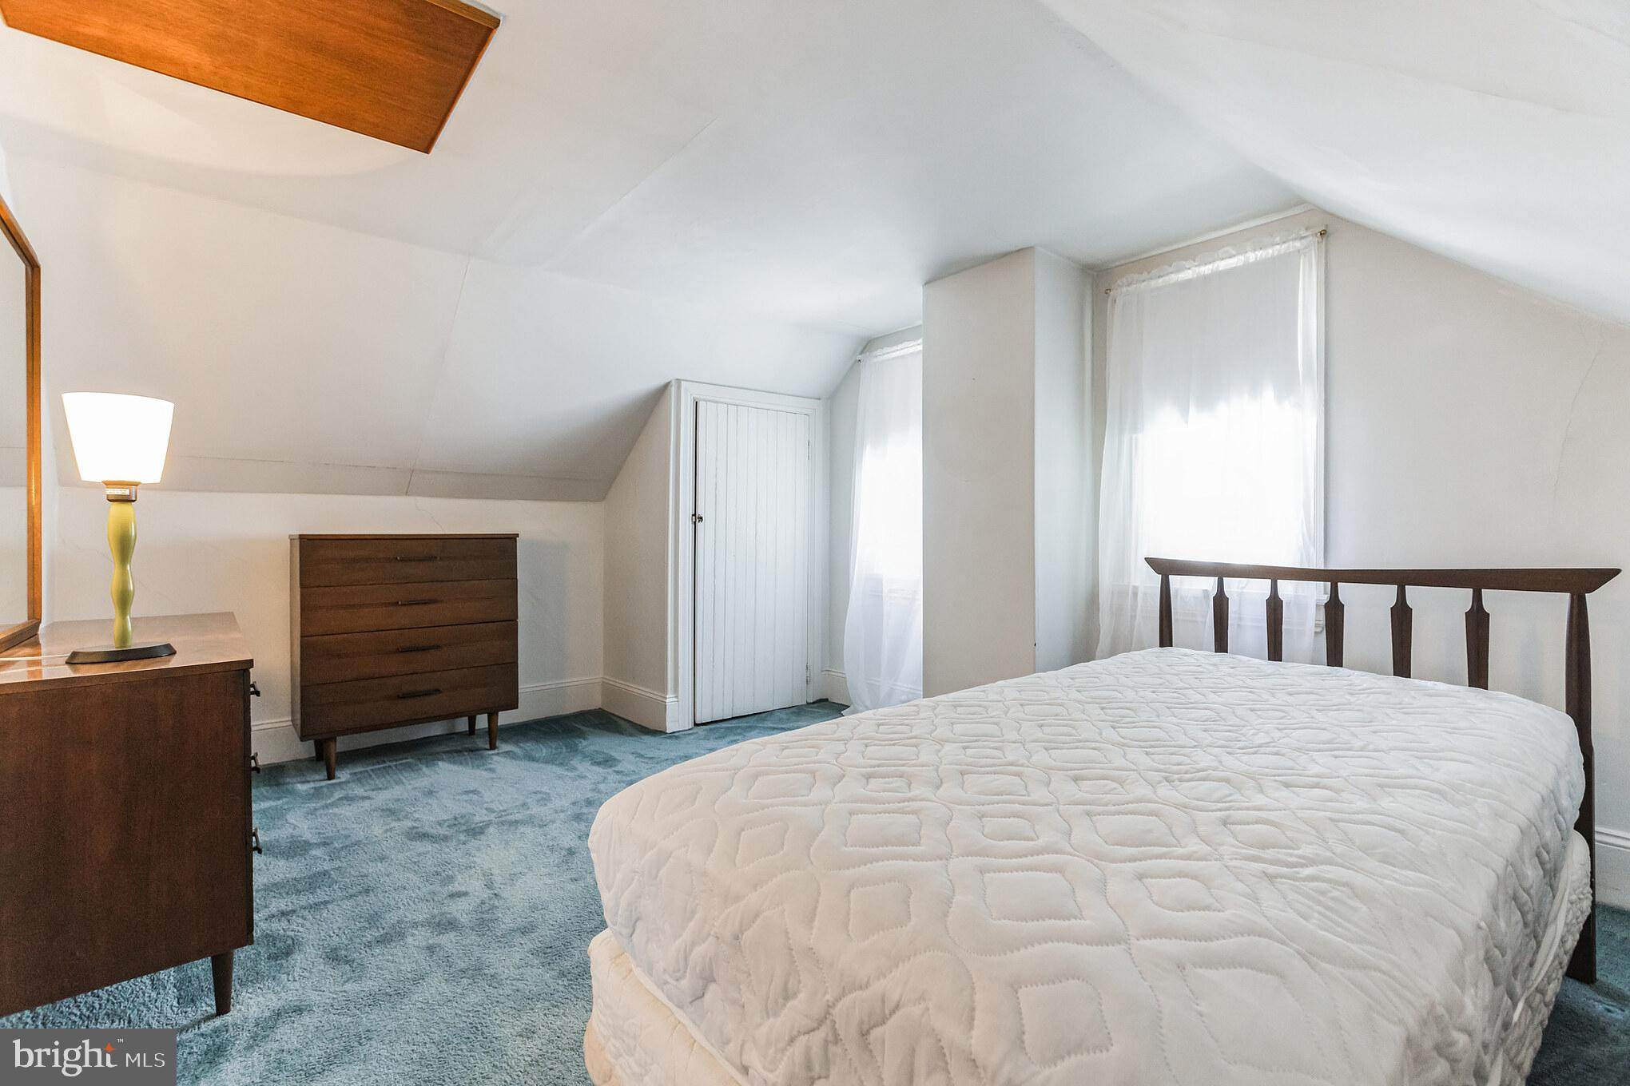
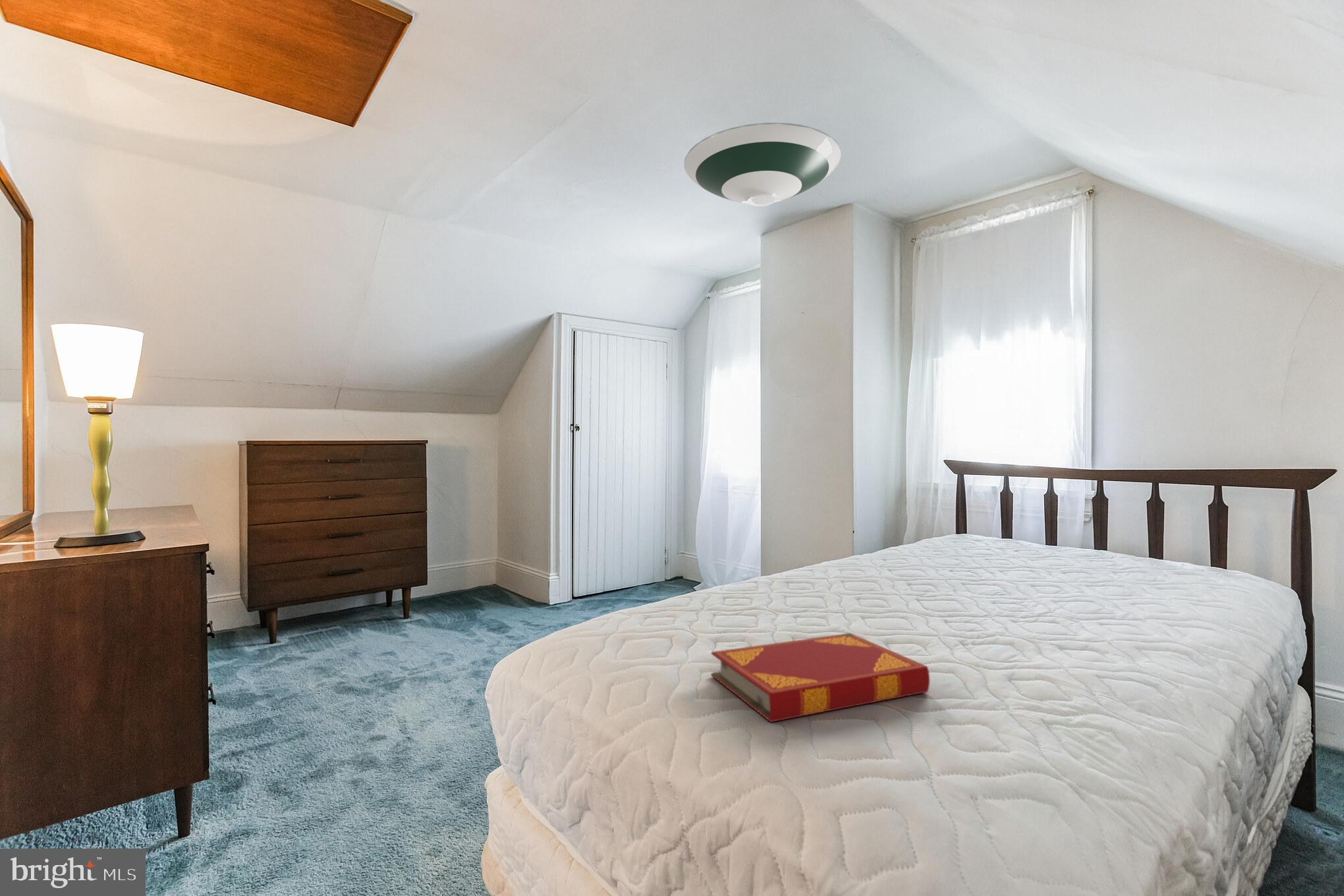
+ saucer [684,122,842,207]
+ hardback book [710,632,930,723]
